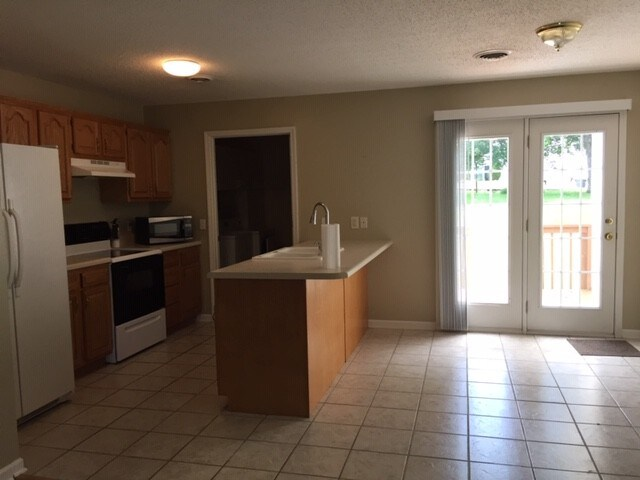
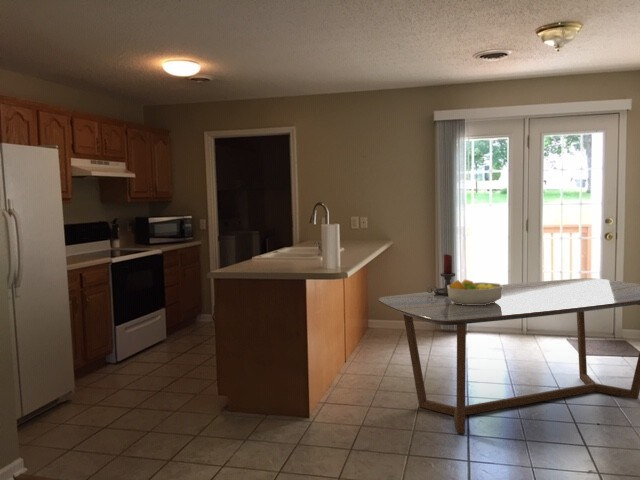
+ fruit bowl [447,279,503,305]
+ dining table [378,277,640,435]
+ candle holder [426,253,456,295]
